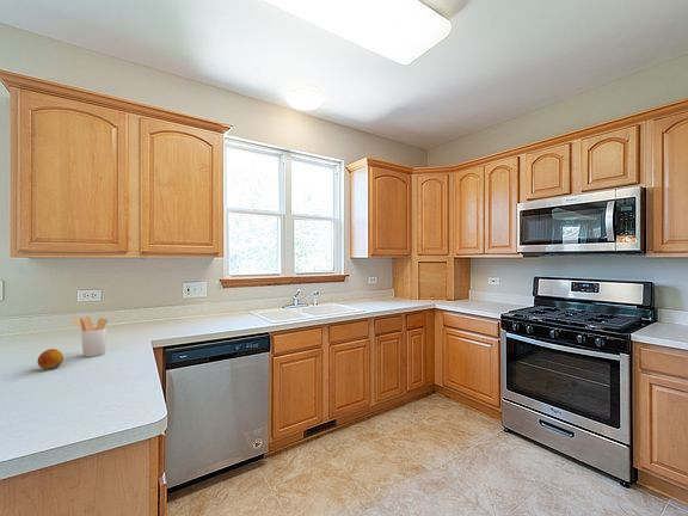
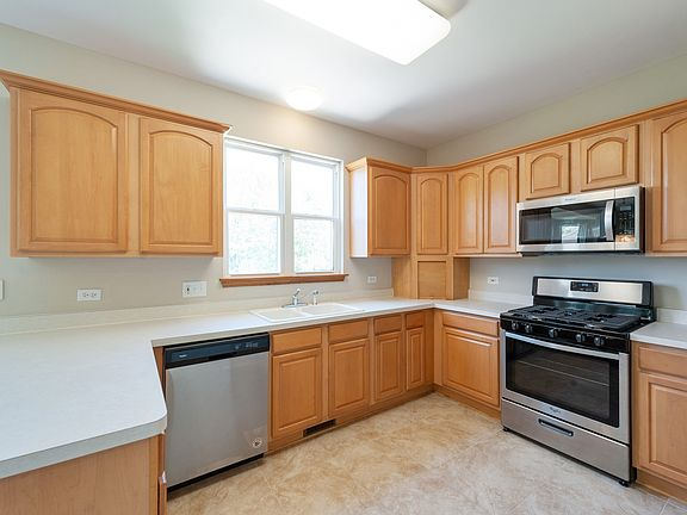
- utensil holder [72,315,109,358]
- fruit [36,348,64,370]
